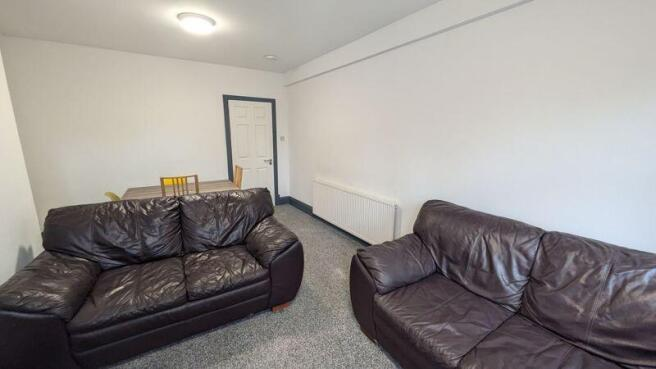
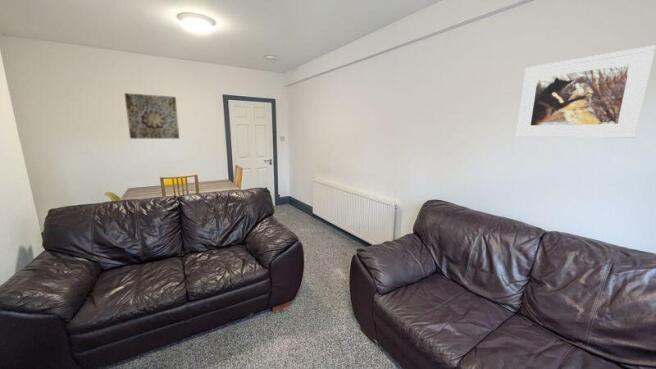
+ wall art [123,92,180,140]
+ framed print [515,45,656,139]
